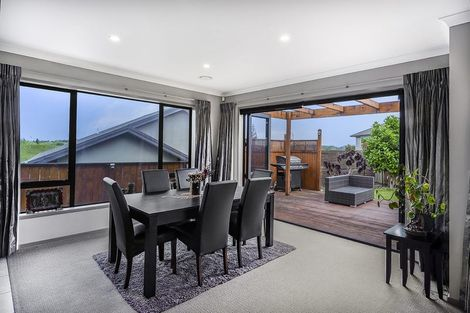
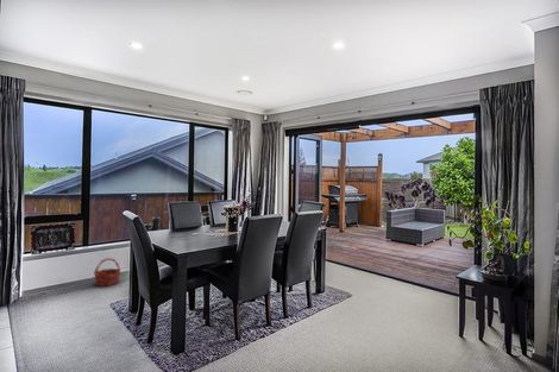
+ basket [93,257,123,286]
